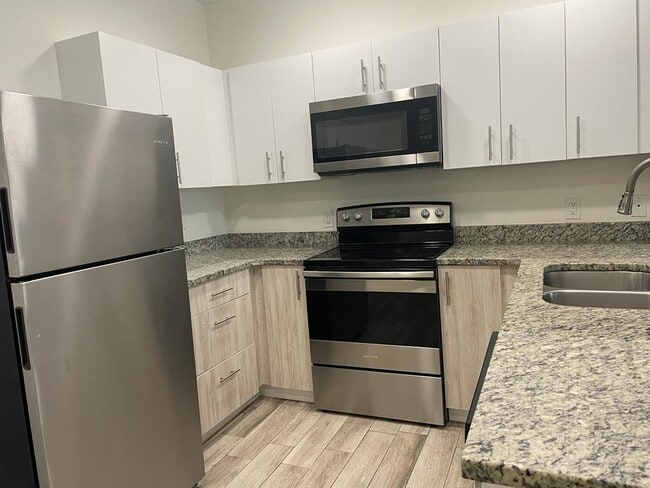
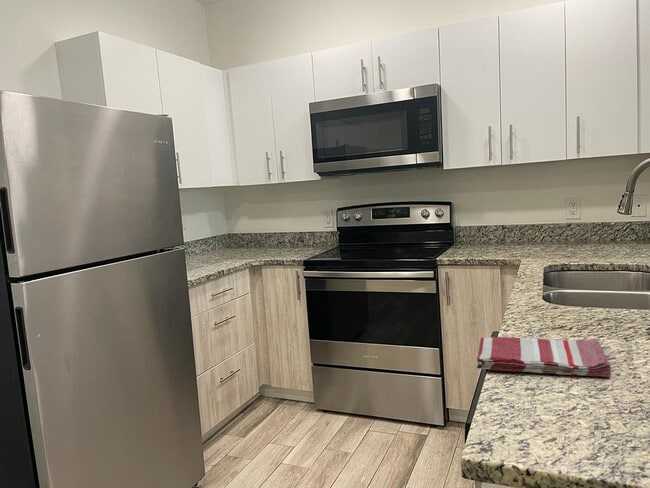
+ dish towel [475,336,612,378]
